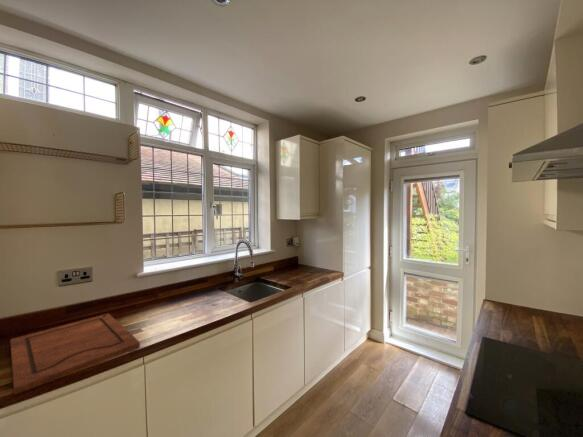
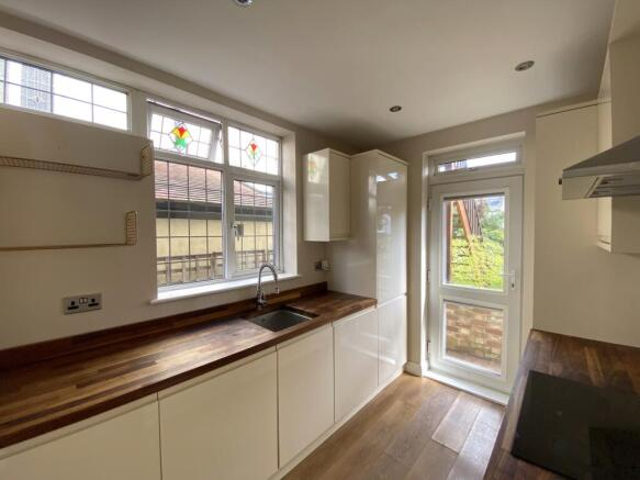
- cutting board [9,312,141,395]
